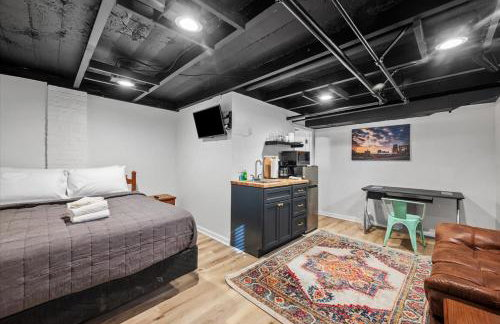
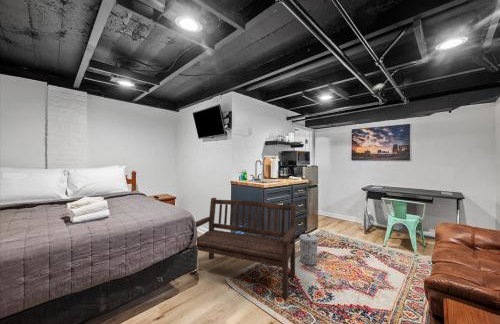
+ bench [189,197,297,300]
+ trash can [298,233,319,266]
